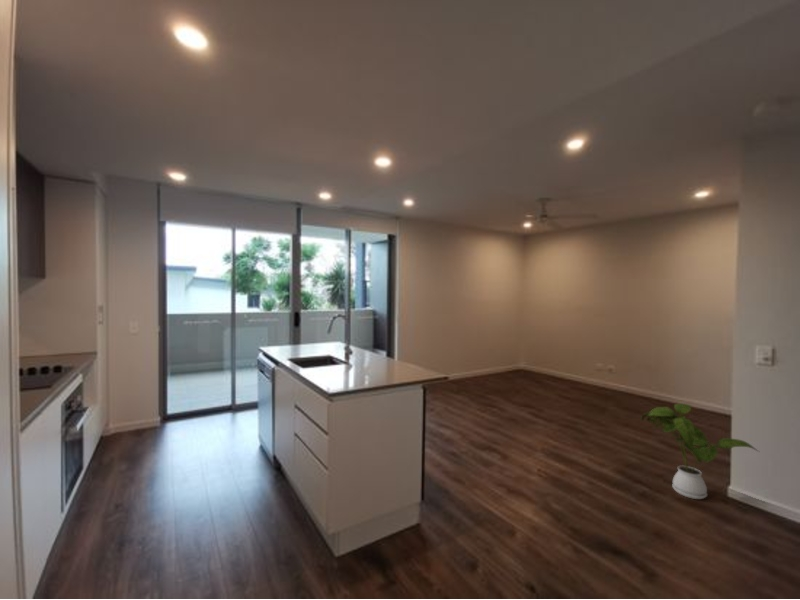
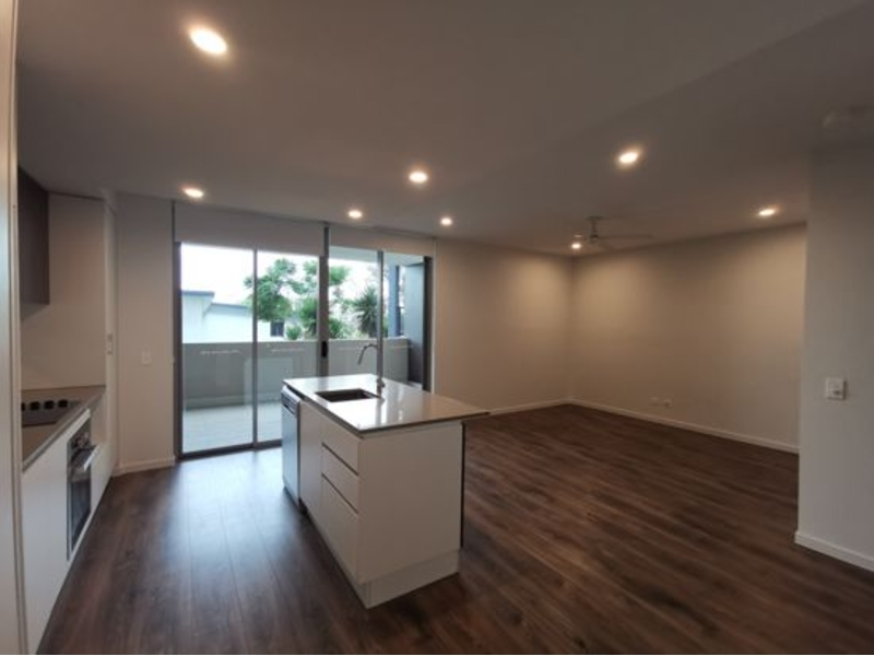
- house plant [640,402,760,500]
